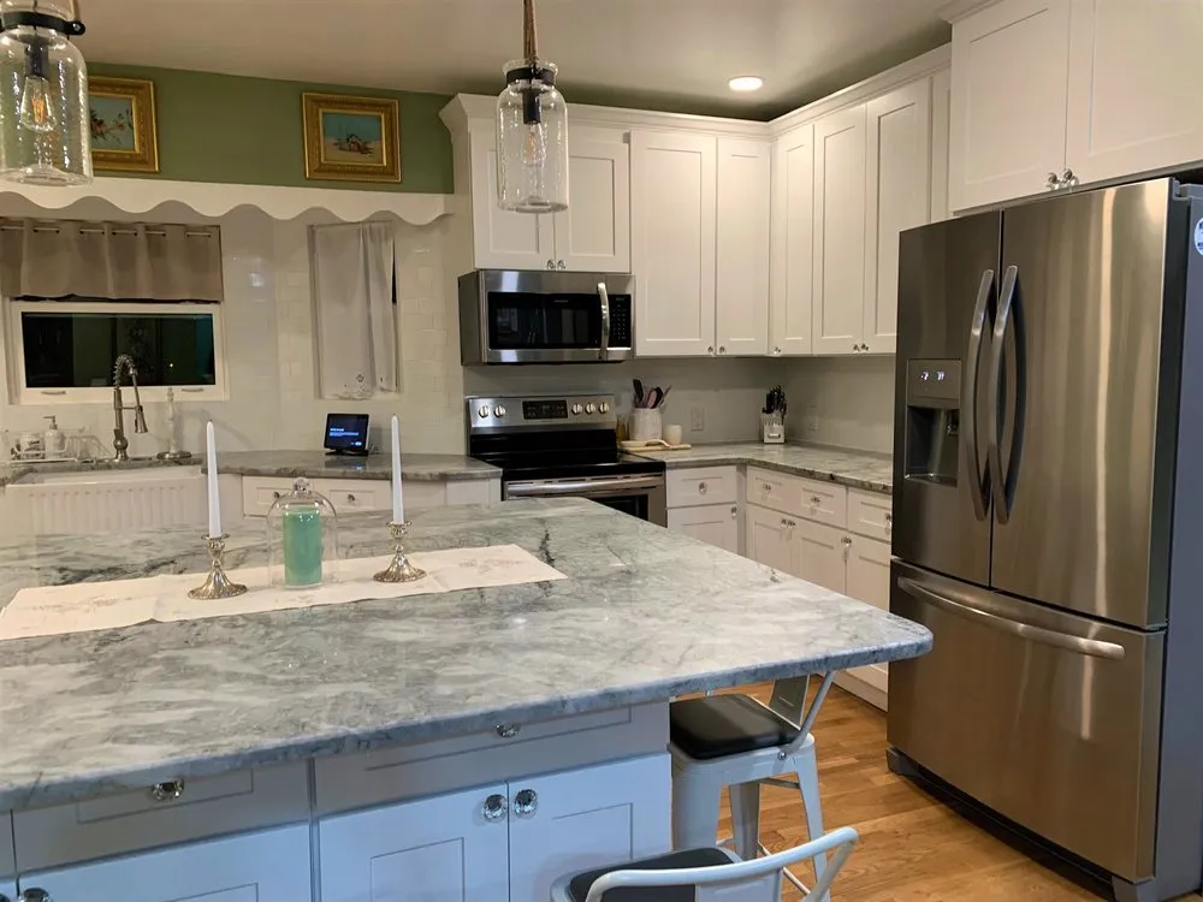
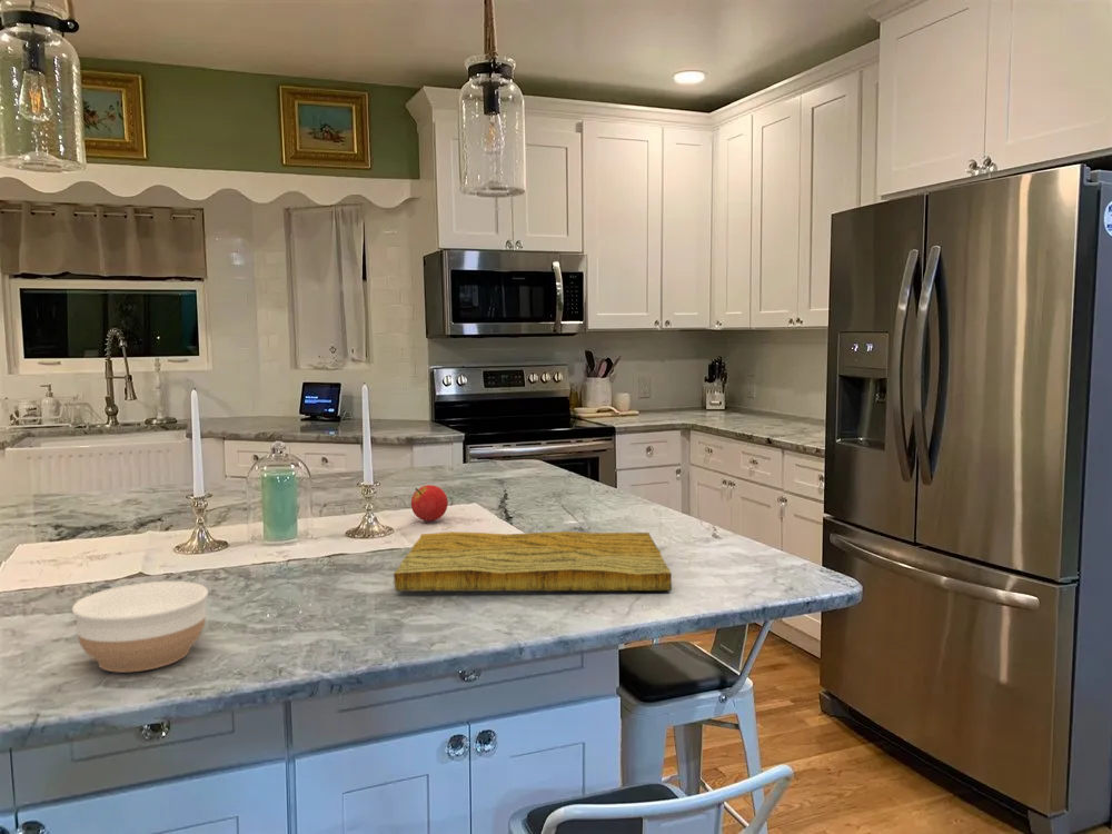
+ cutting board [393,530,673,592]
+ fruit [410,484,449,523]
+ bowl [71,580,209,673]
